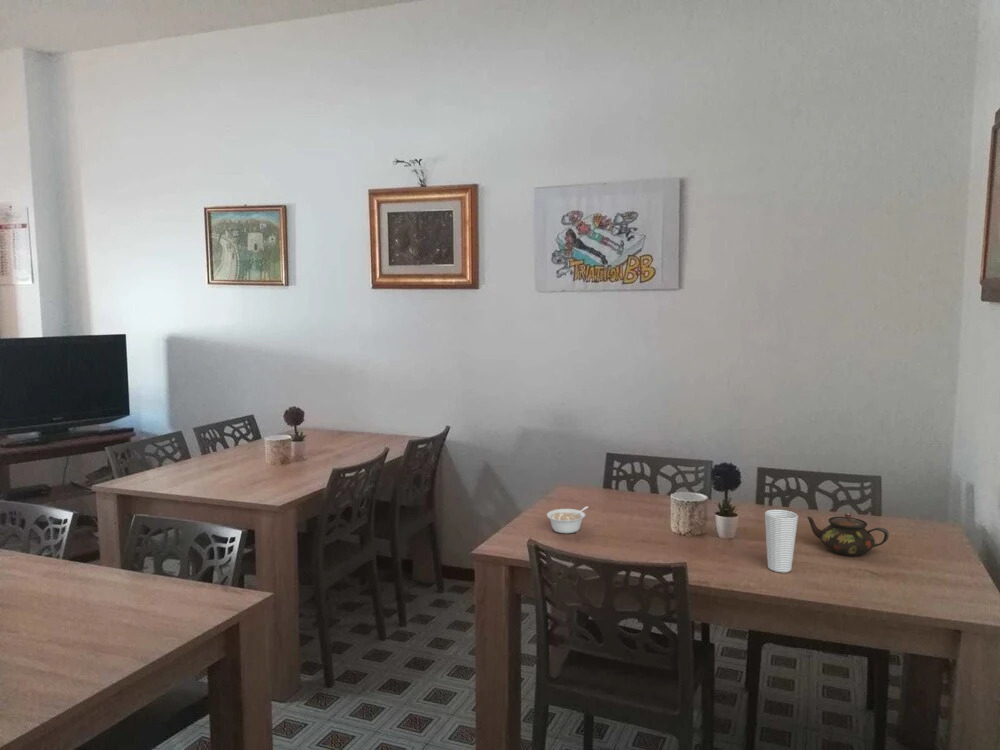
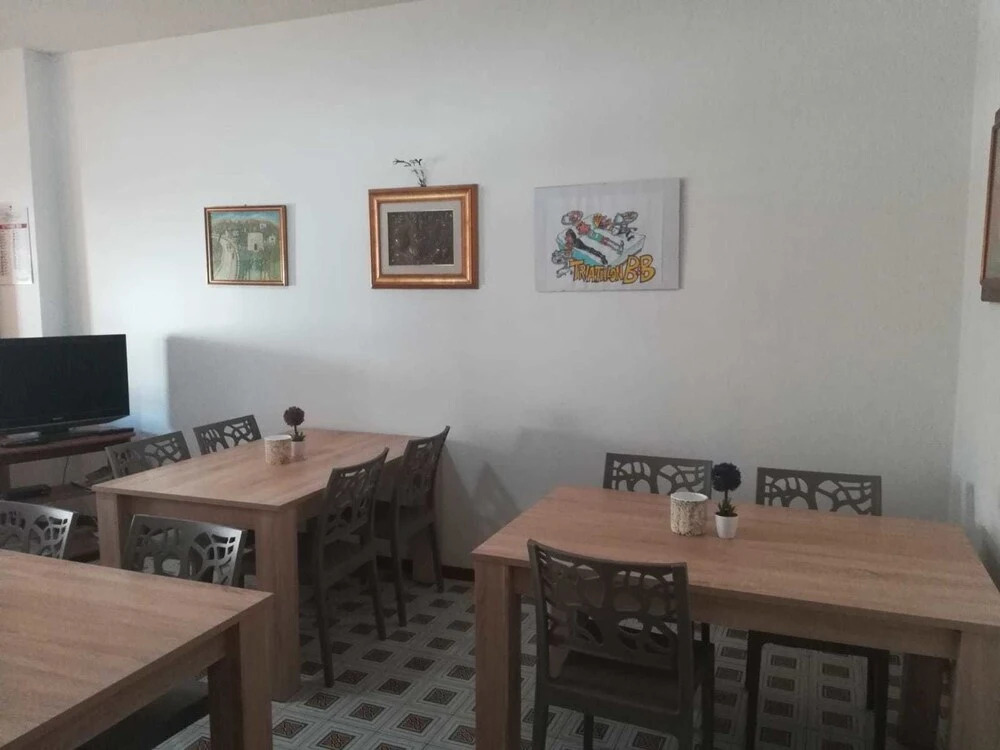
- teapot [806,512,890,557]
- legume [546,506,589,534]
- cup [764,509,799,573]
